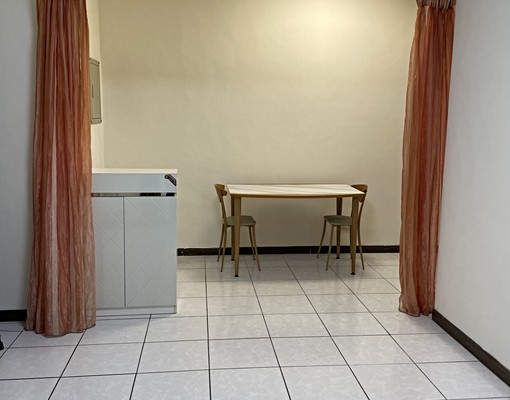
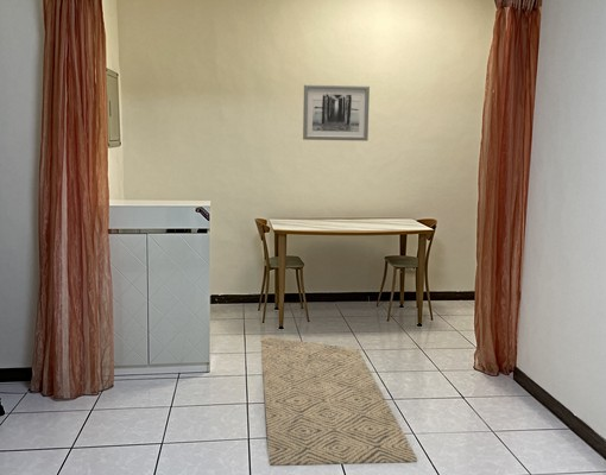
+ rug [260,336,418,467]
+ wall art [302,83,371,142]
